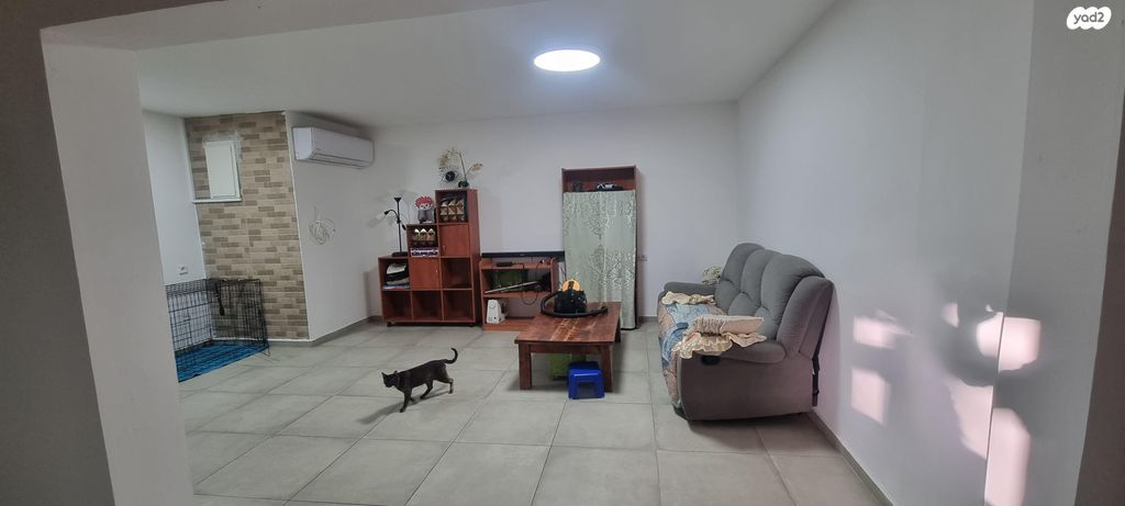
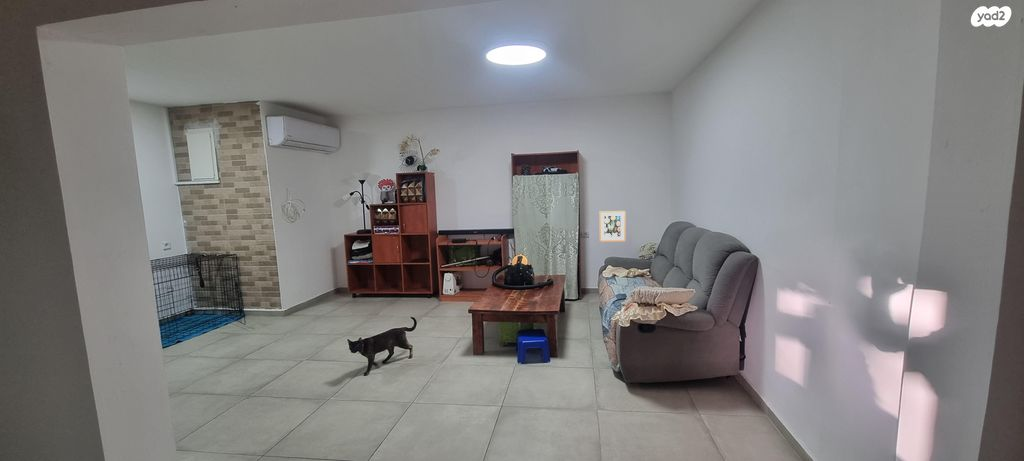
+ wall art [599,210,626,242]
